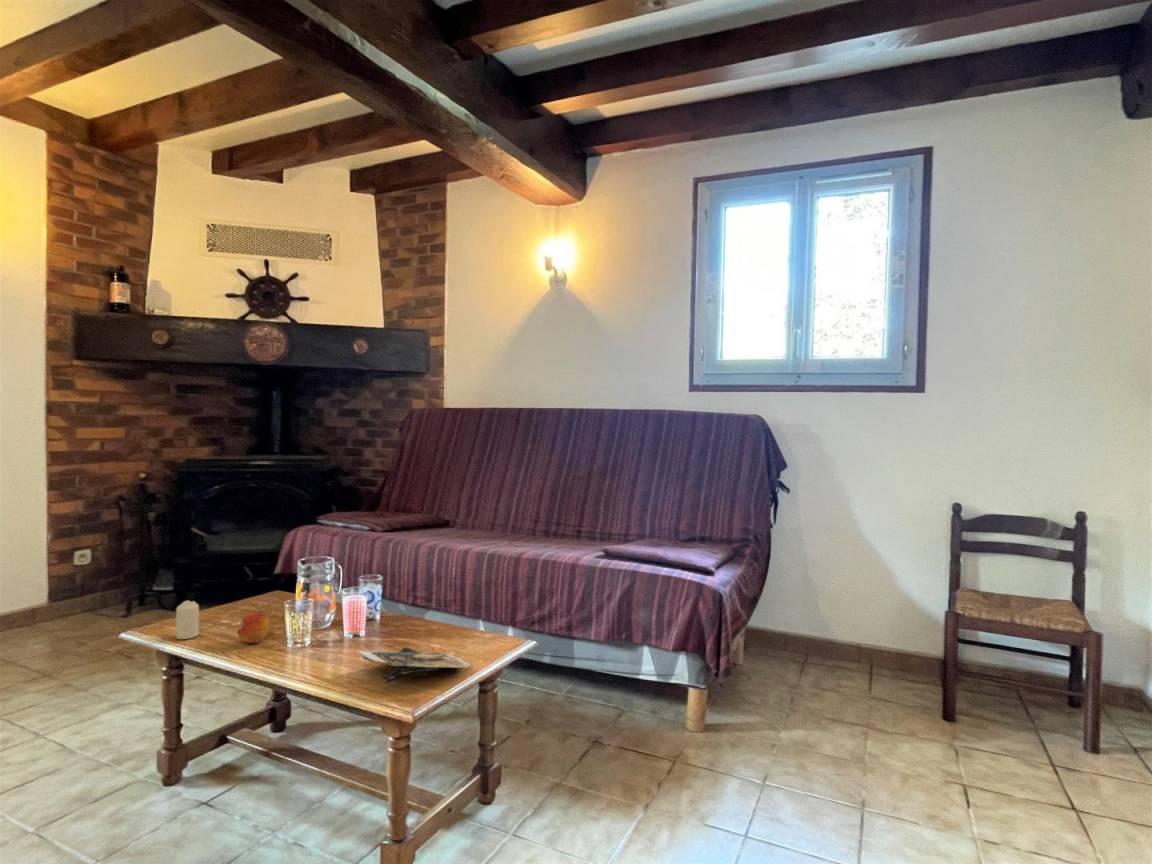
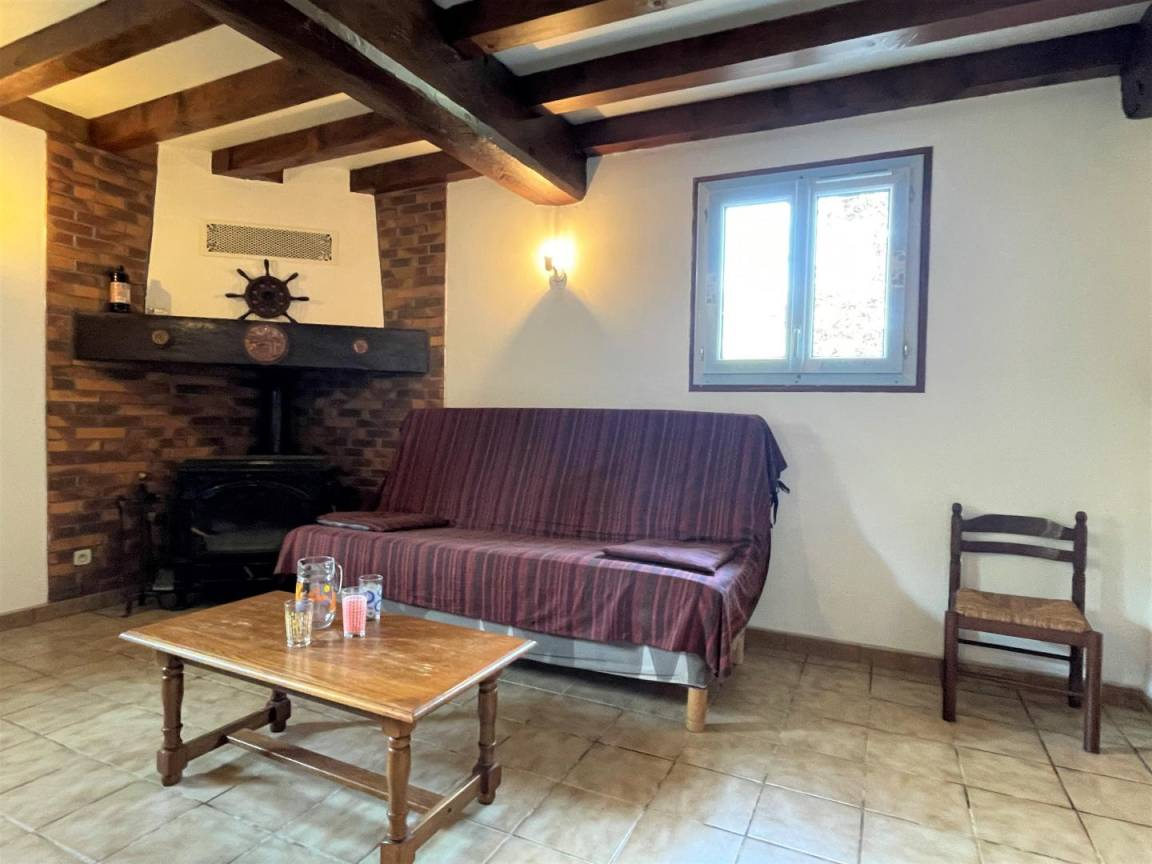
- magazine [355,647,471,683]
- fruit [236,612,271,644]
- candle [175,600,200,640]
